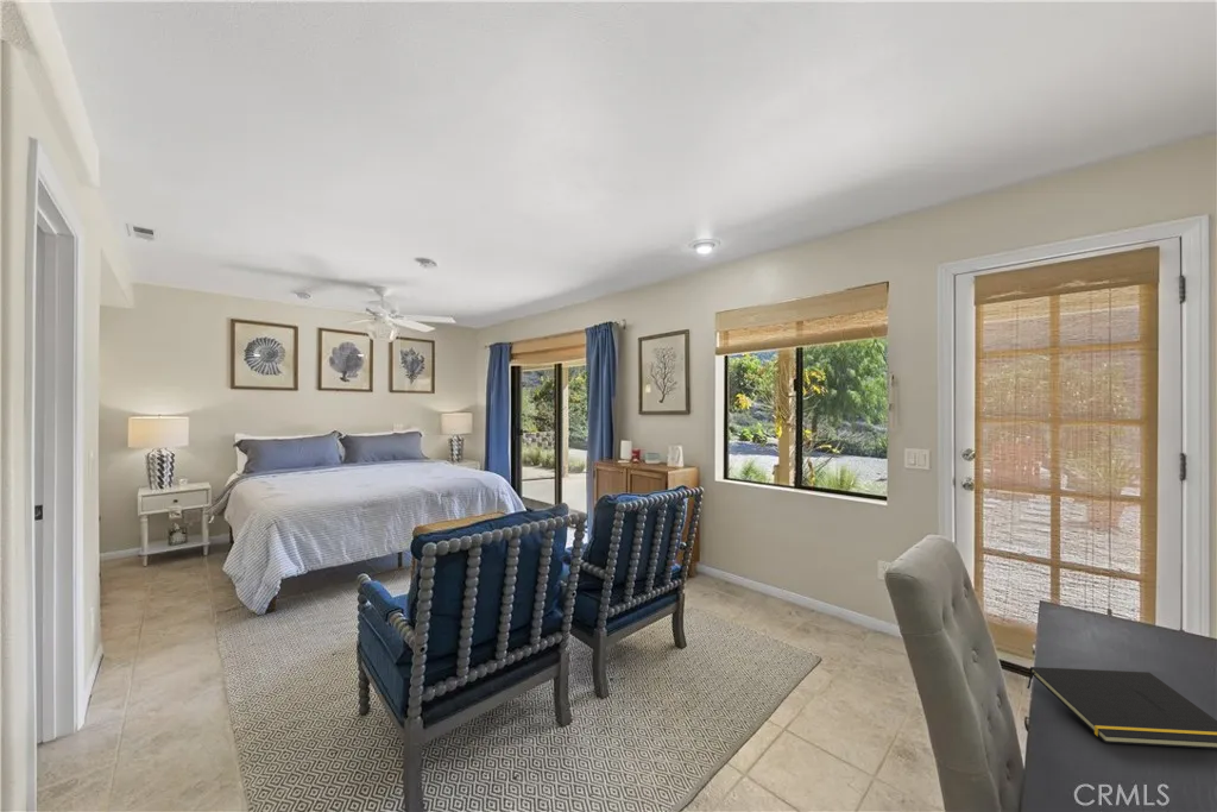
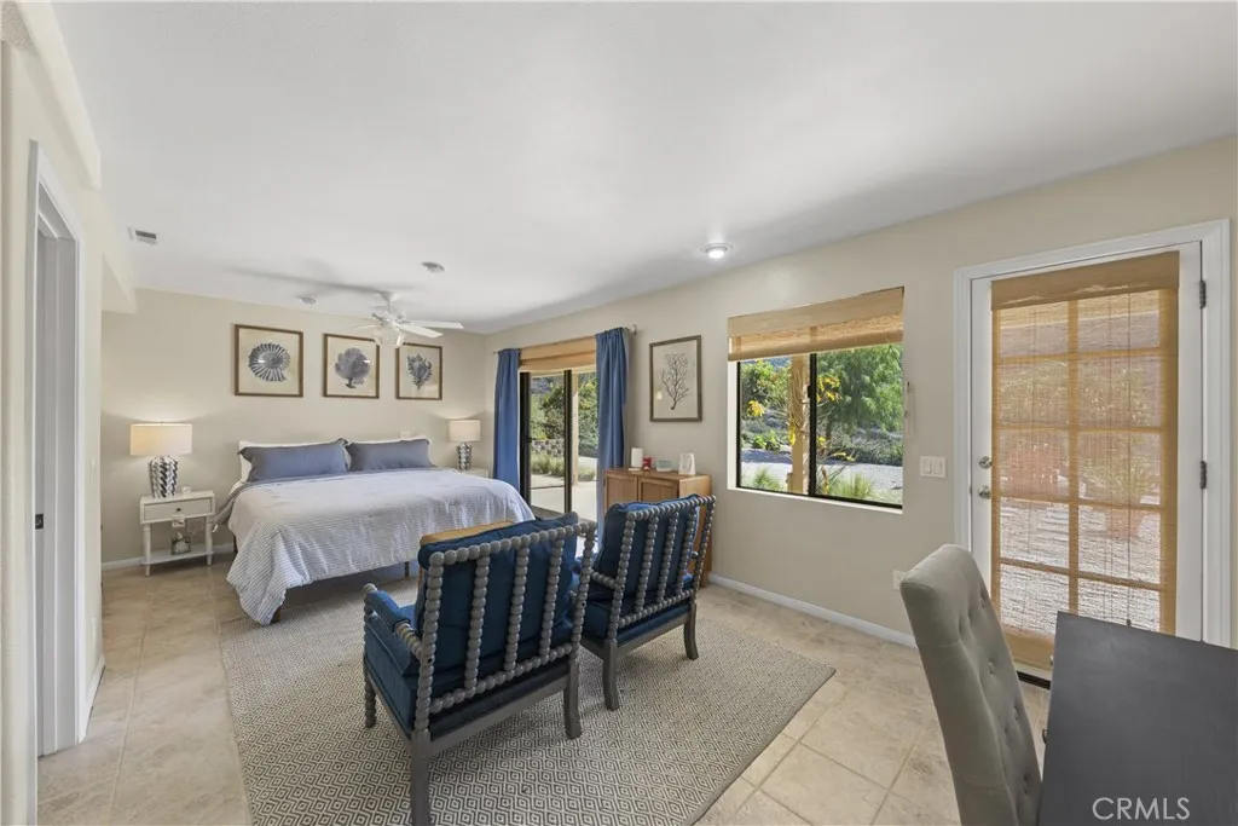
- notepad [1026,666,1217,750]
